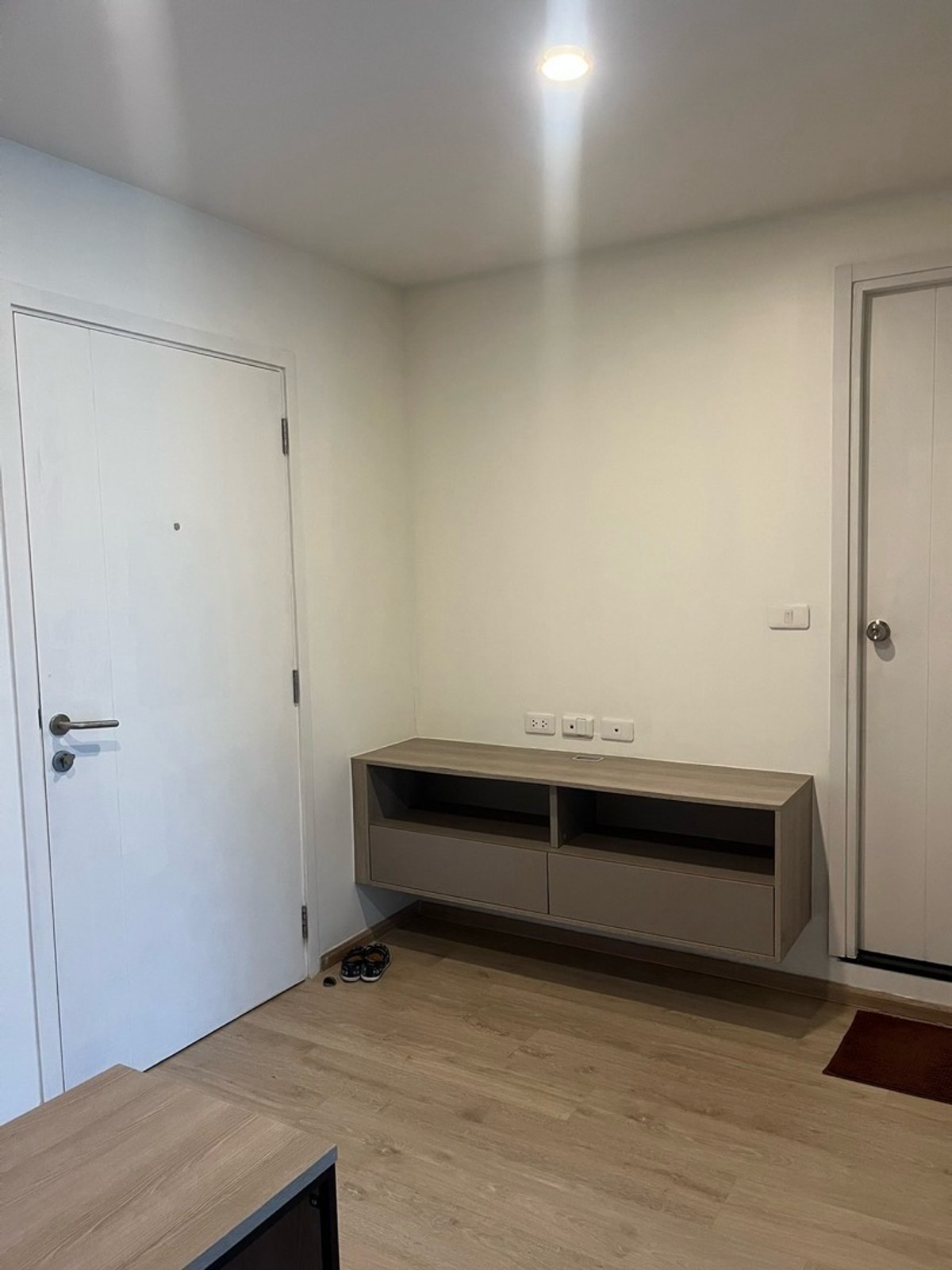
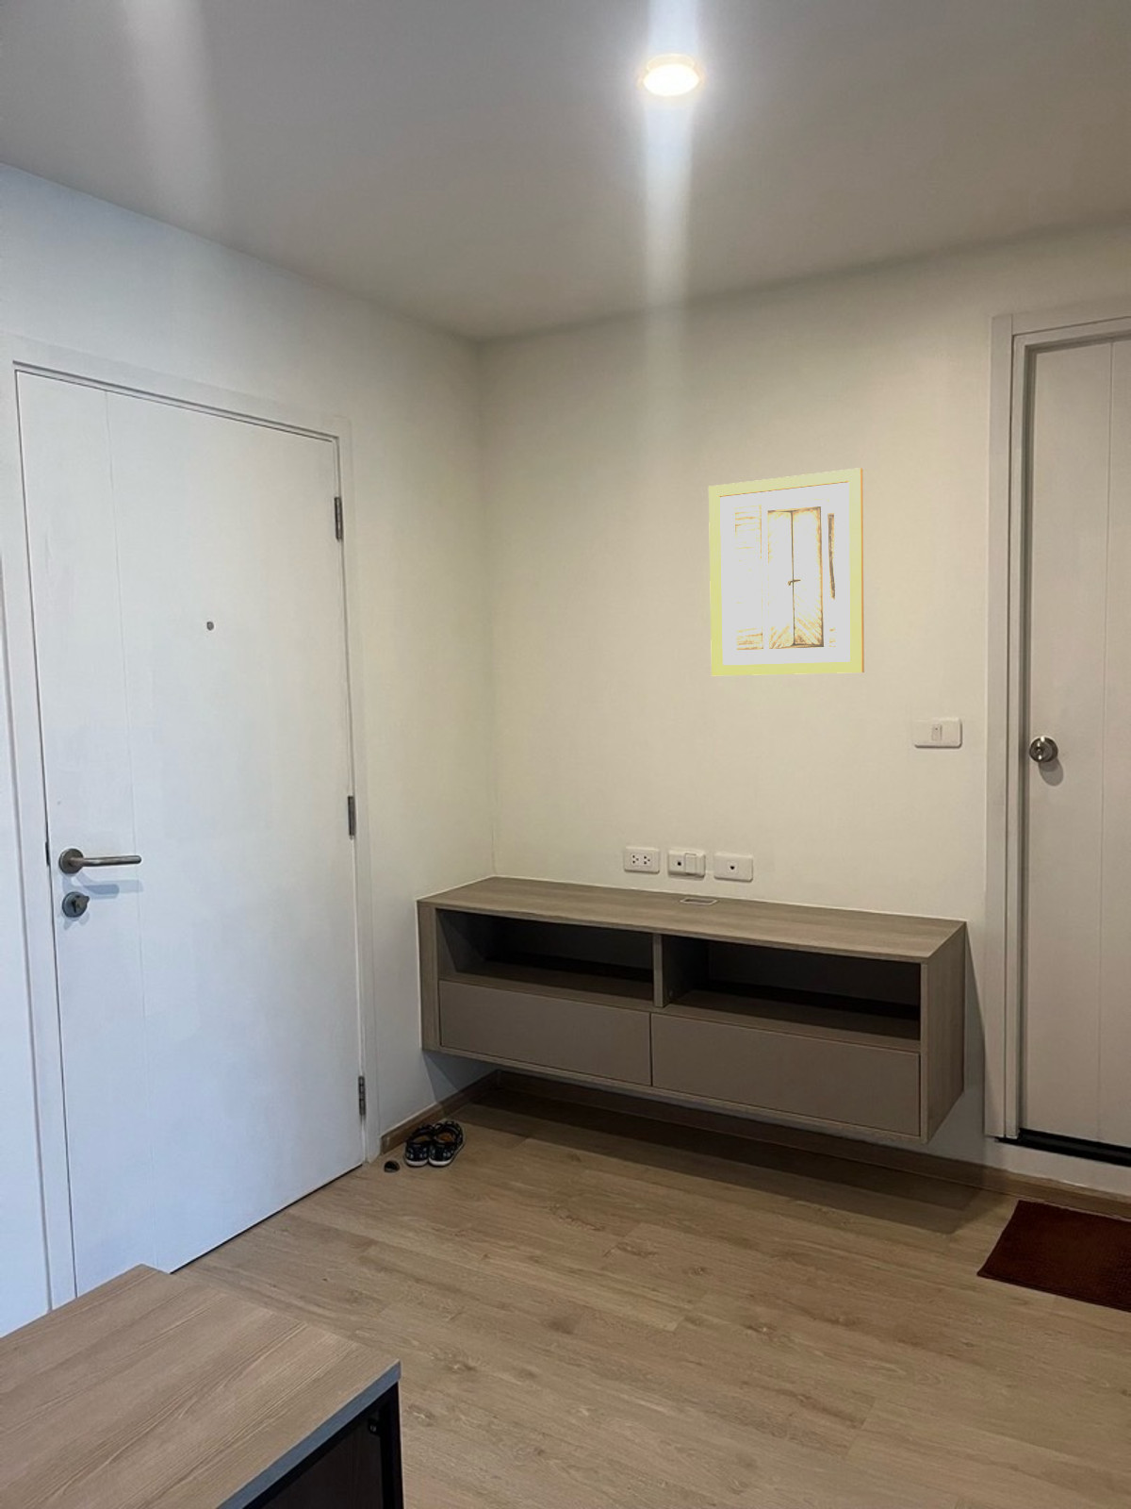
+ wall art [708,467,865,676]
